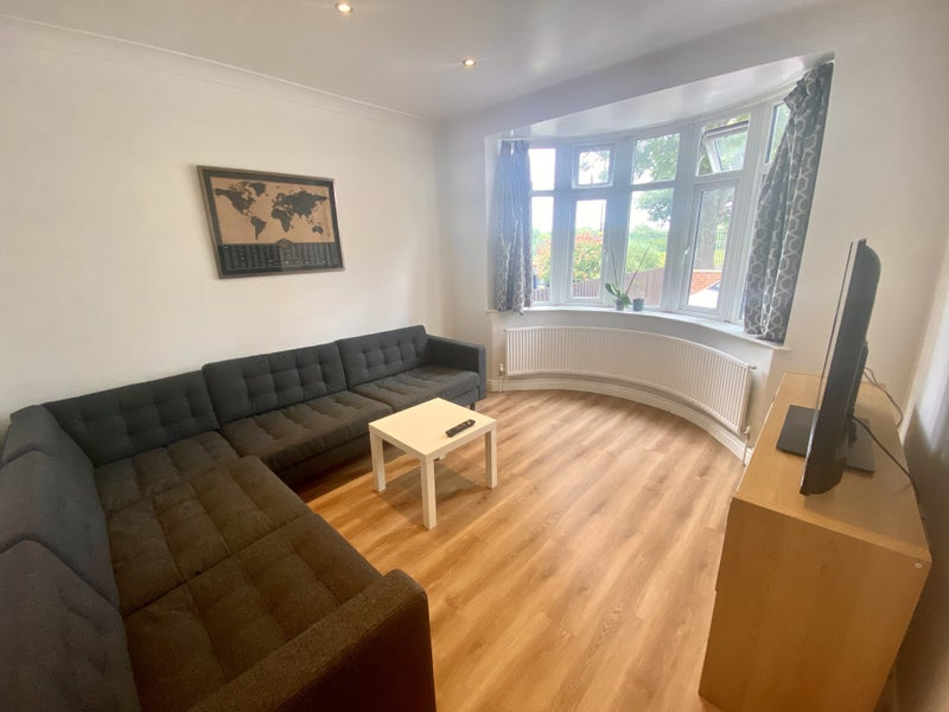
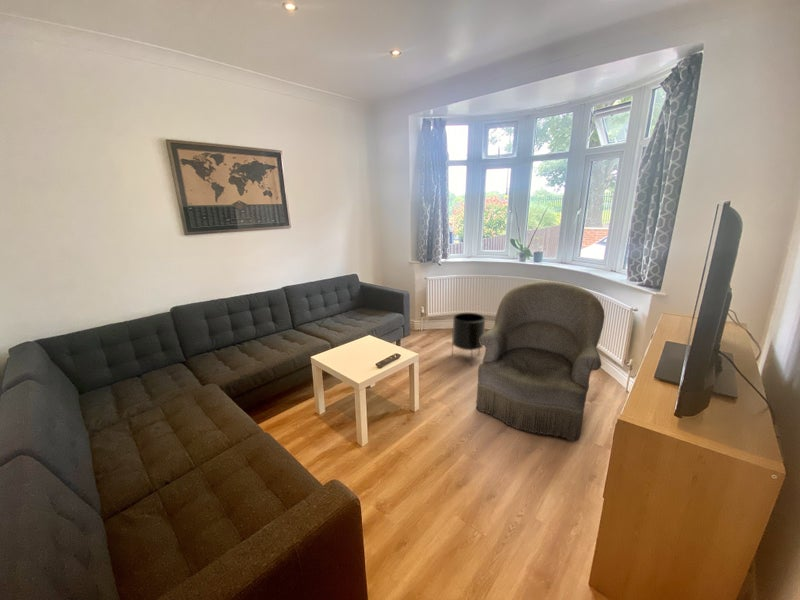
+ armchair [475,280,606,442]
+ planter [451,312,486,367]
